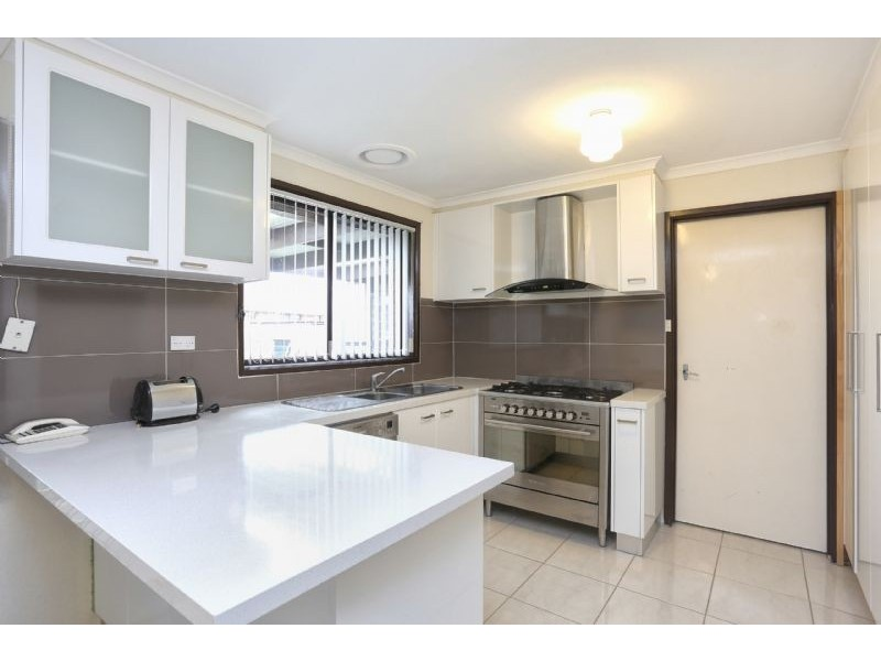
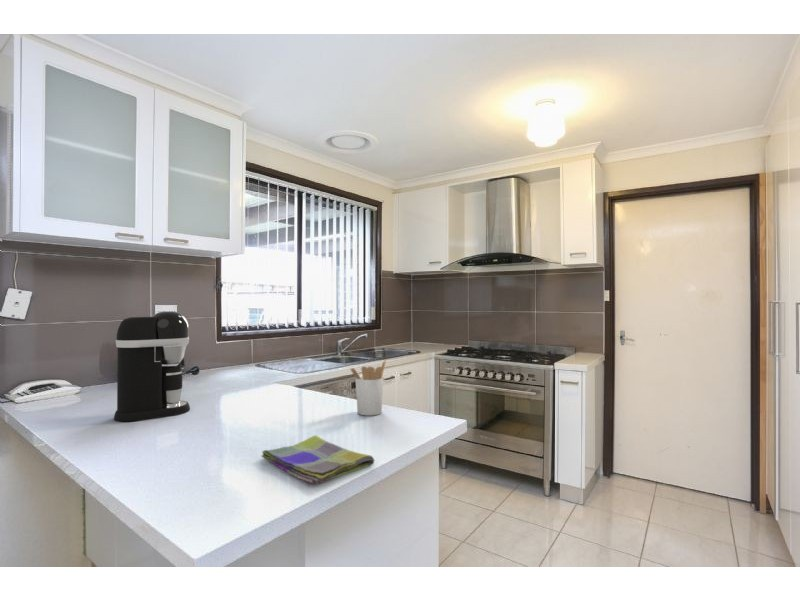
+ dish towel [261,434,375,485]
+ utensil holder [349,359,387,416]
+ coffee maker [113,310,191,422]
